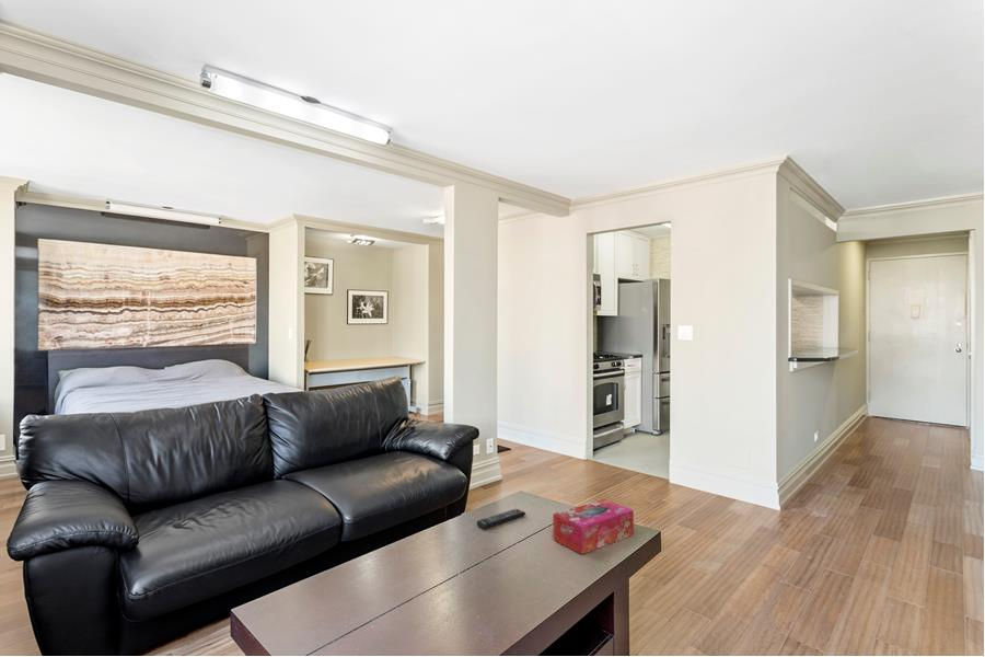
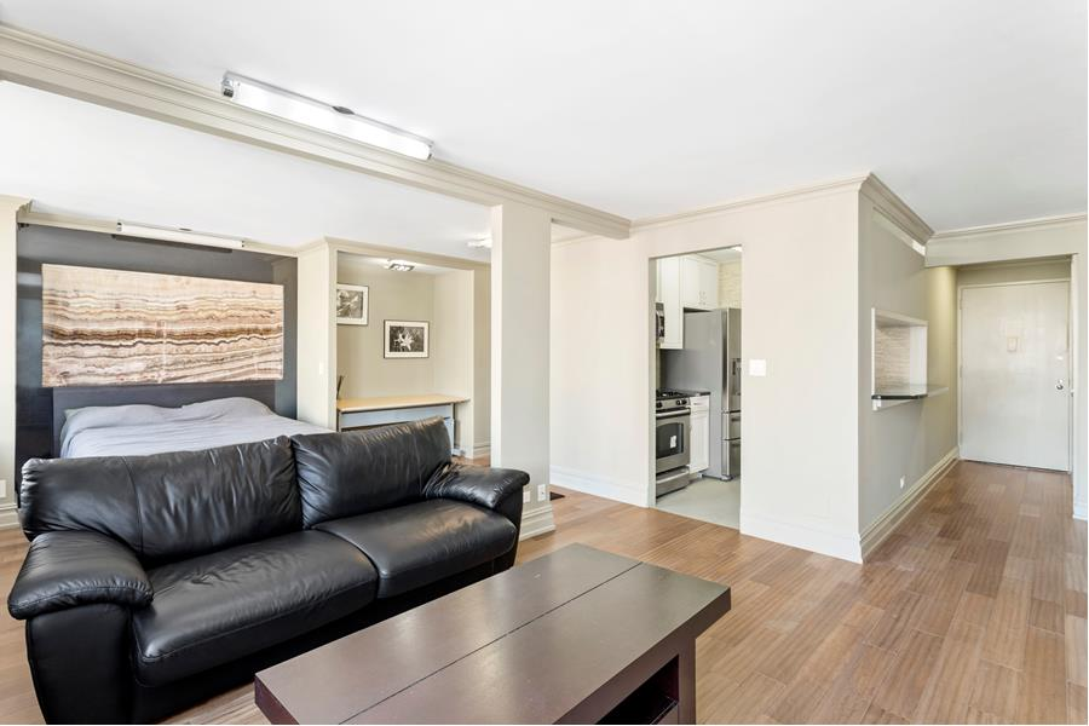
- tissue box [552,498,635,555]
- remote control [476,508,526,530]
